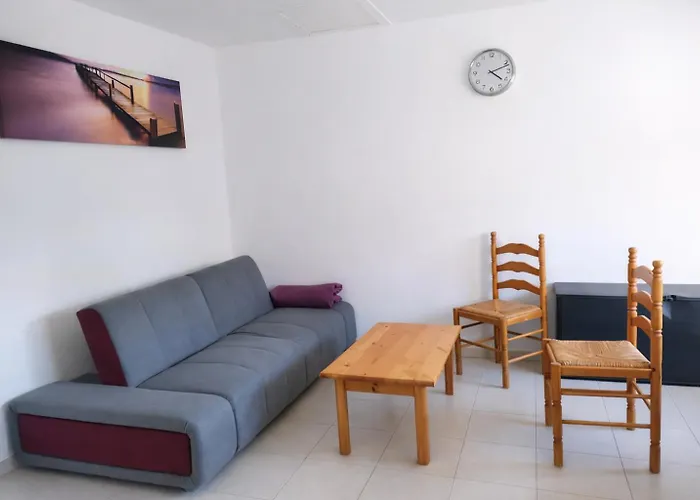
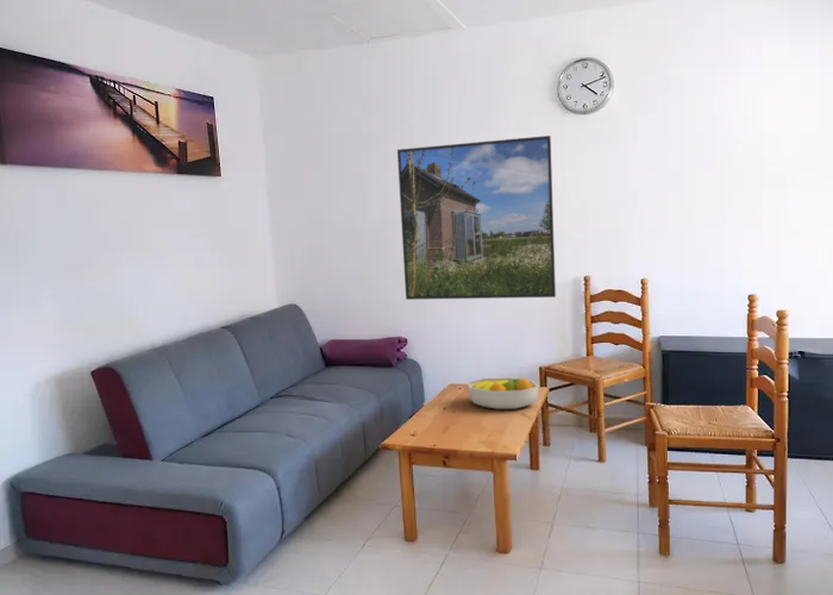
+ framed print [396,134,557,301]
+ fruit bowl [465,376,540,411]
